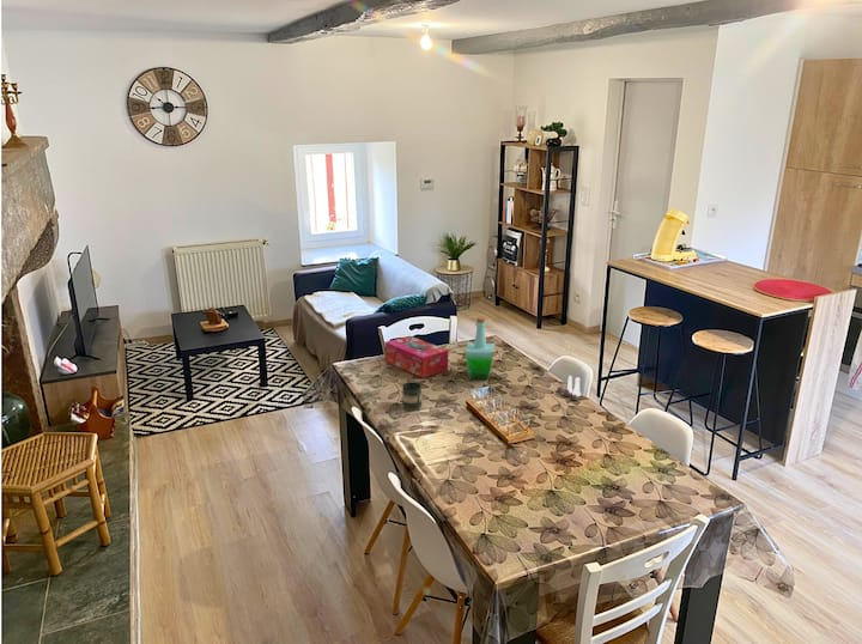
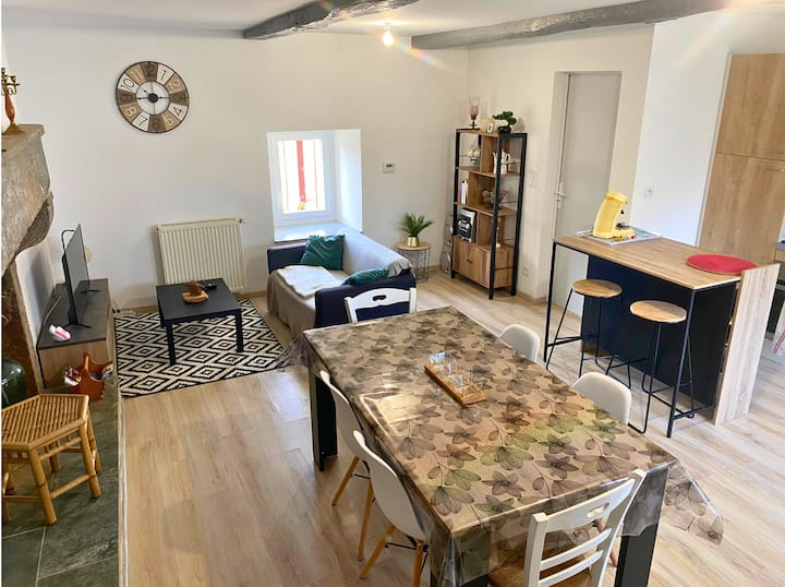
- tissue box [384,335,449,379]
- salt and pepper shaker set [554,375,582,401]
- mug [401,382,423,412]
- bottle [463,316,496,381]
